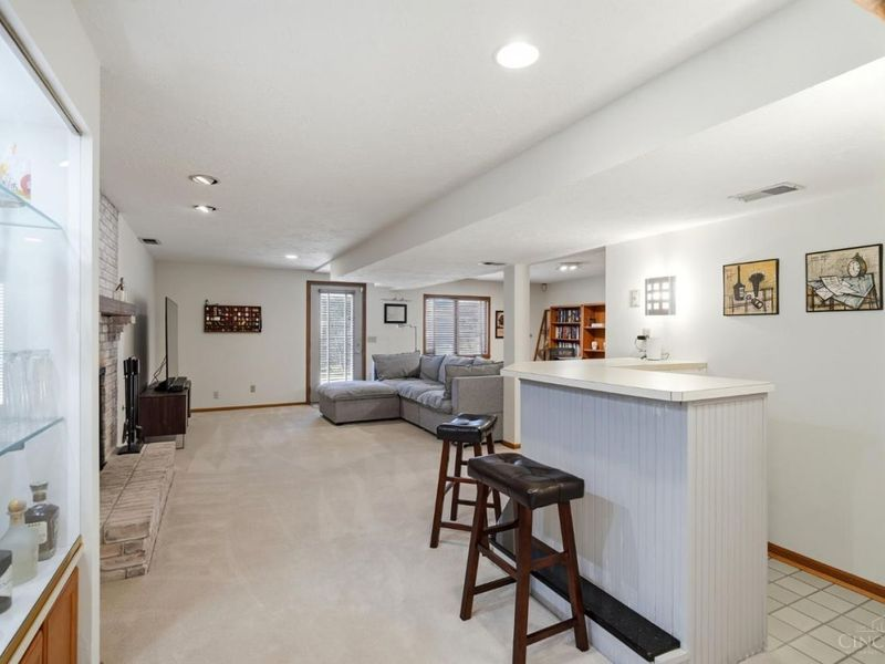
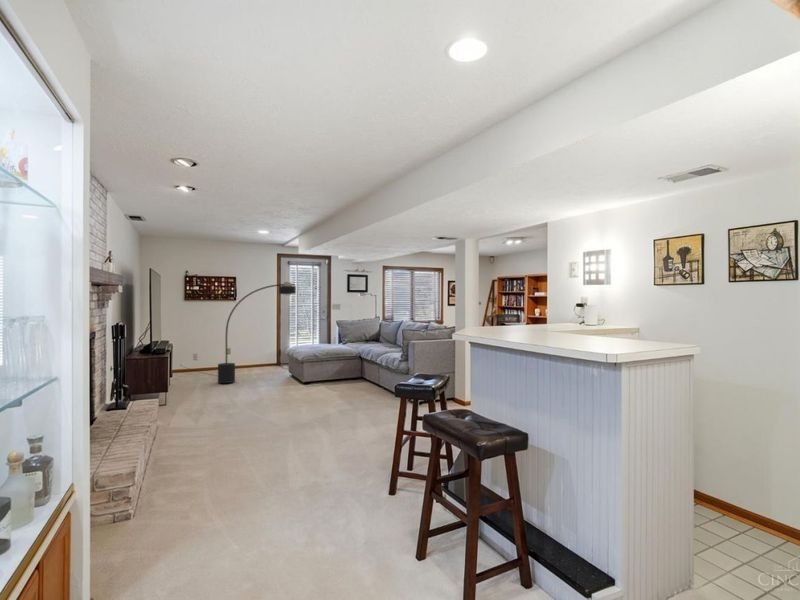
+ floor lamp [181,281,297,384]
